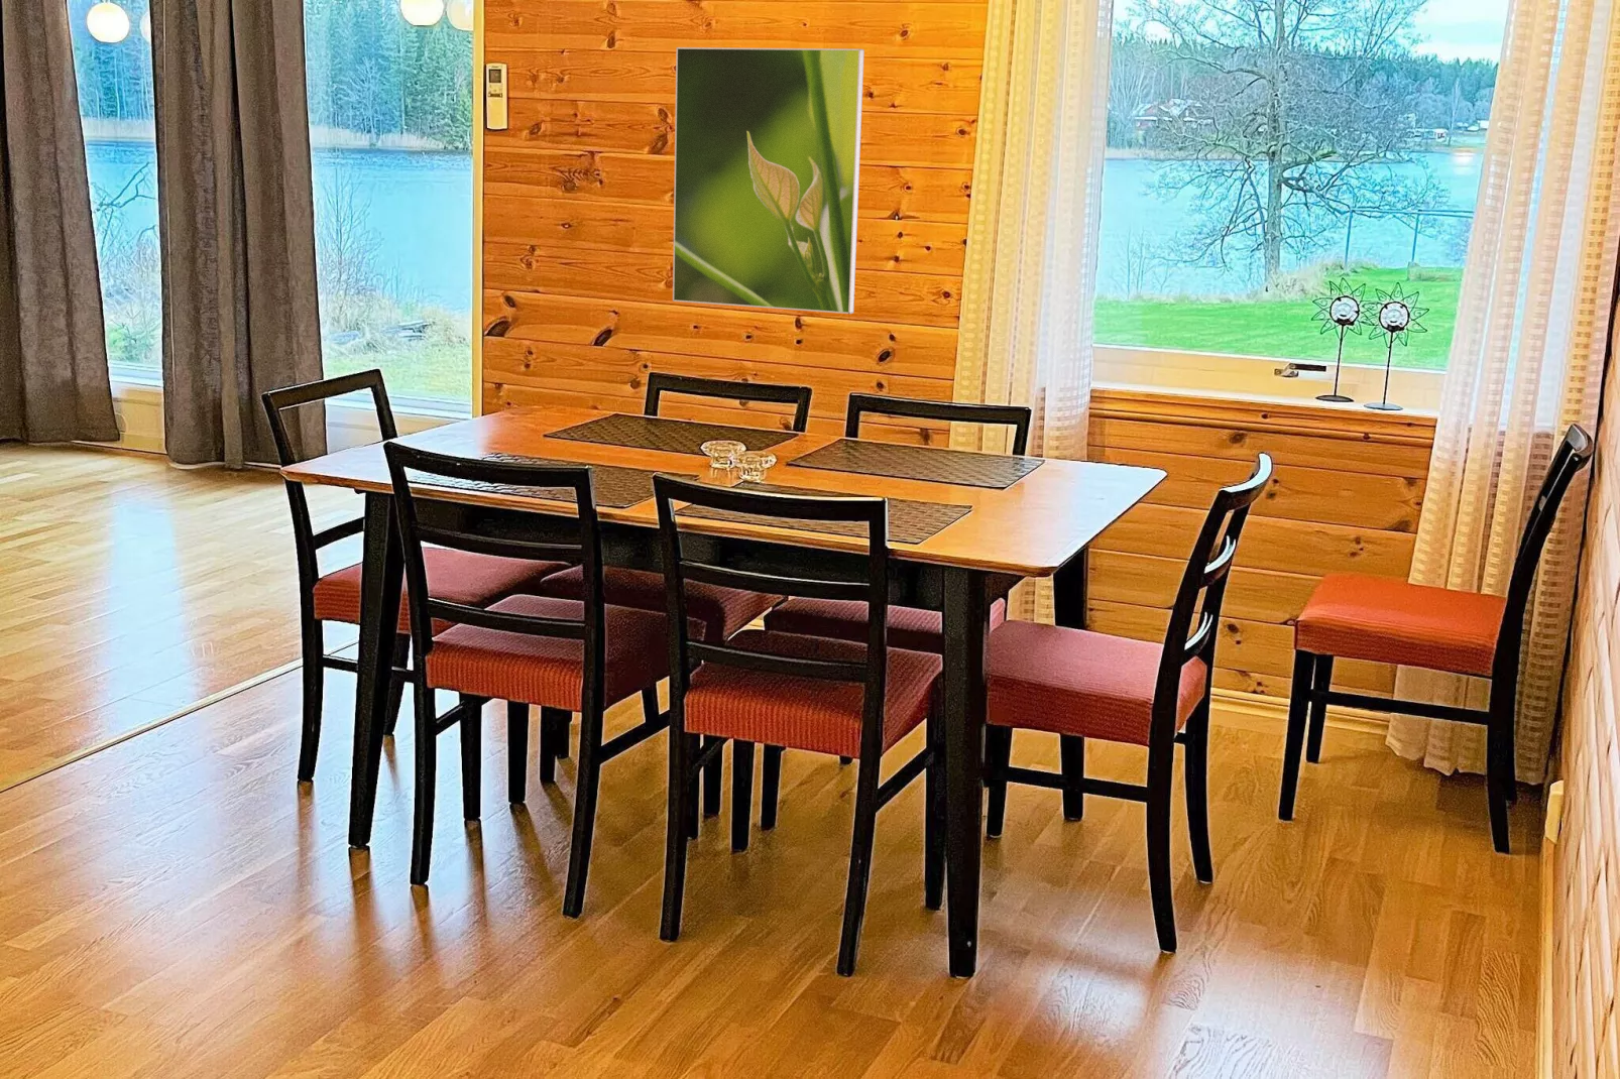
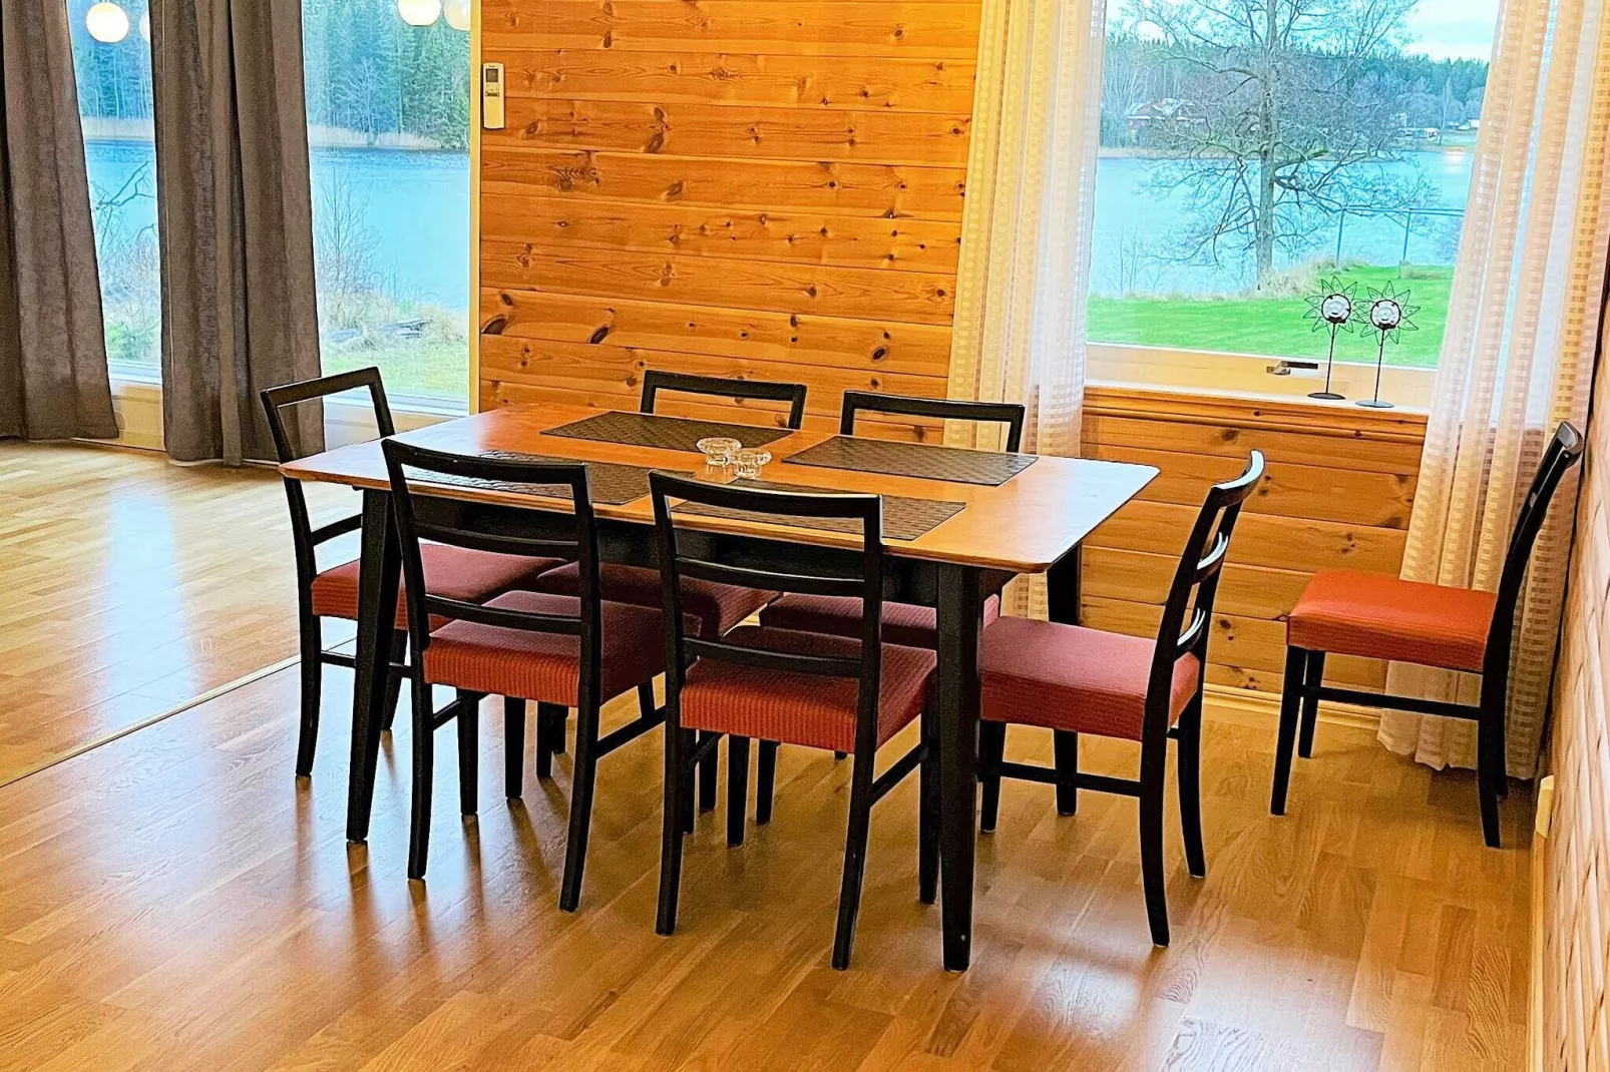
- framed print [672,47,866,314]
